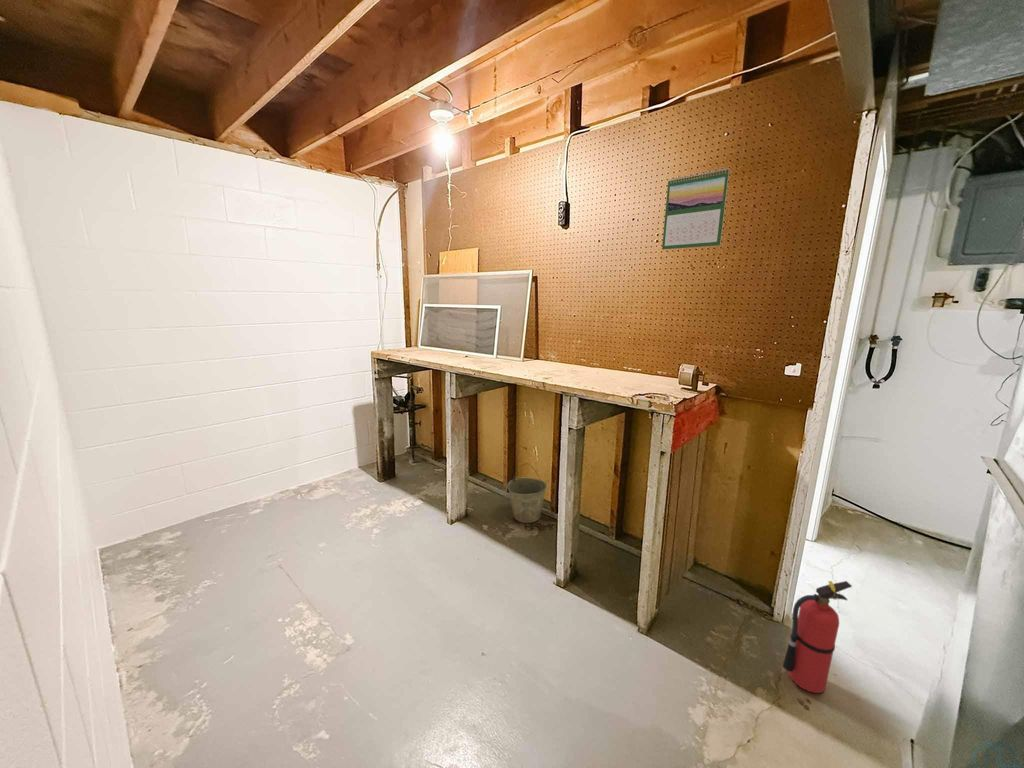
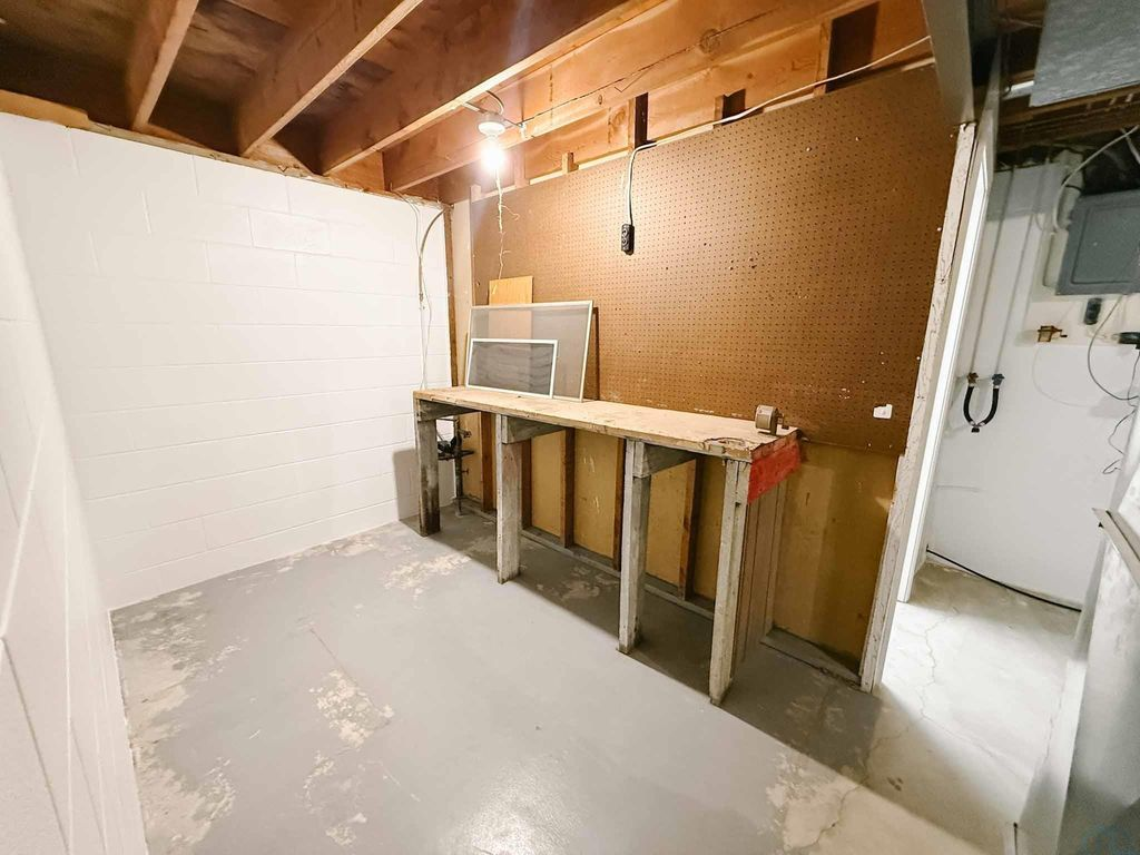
- calendar [661,167,731,251]
- fire extinguisher [782,580,853,694]
- bucket [506,462,548,524]
